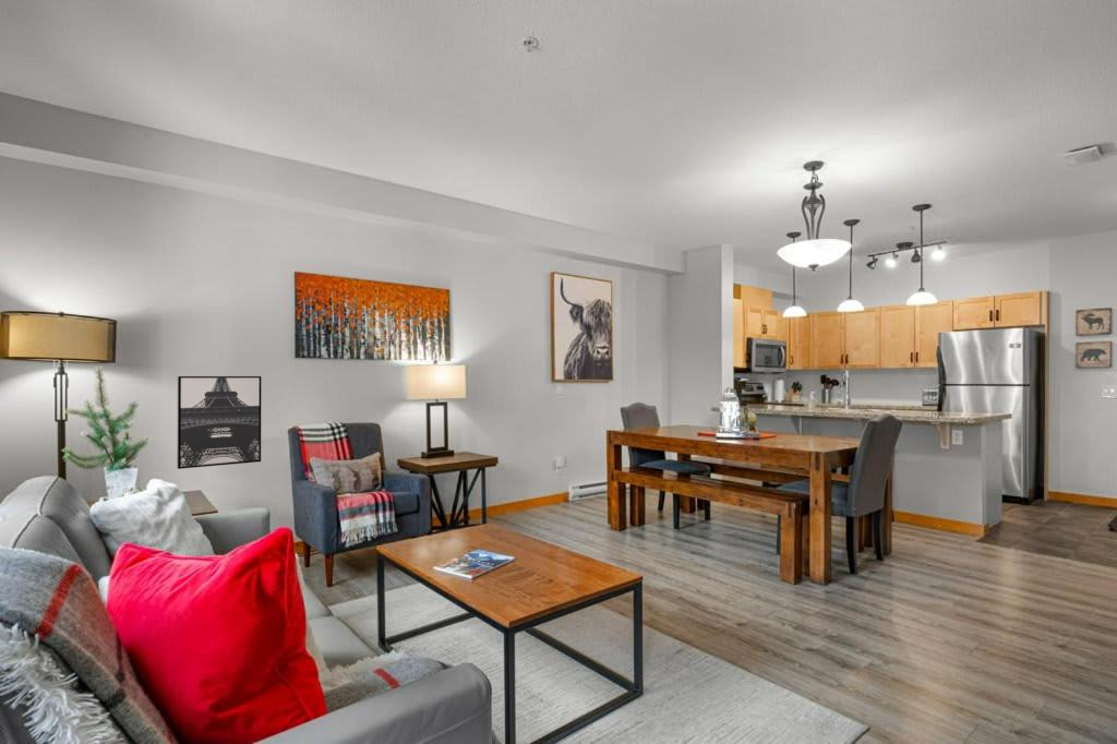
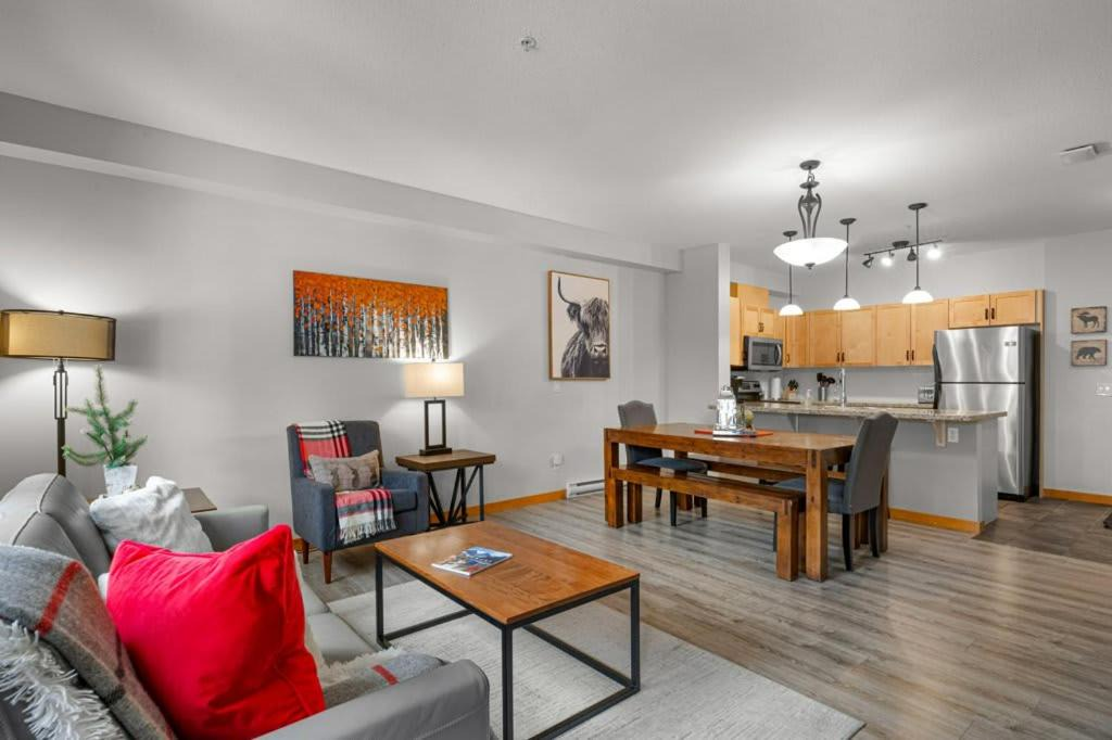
- wall art [176,375,262,470]
